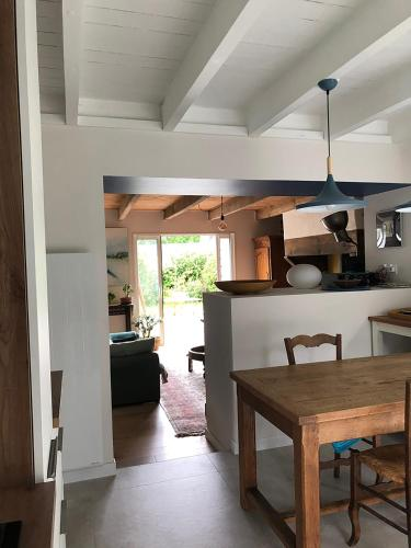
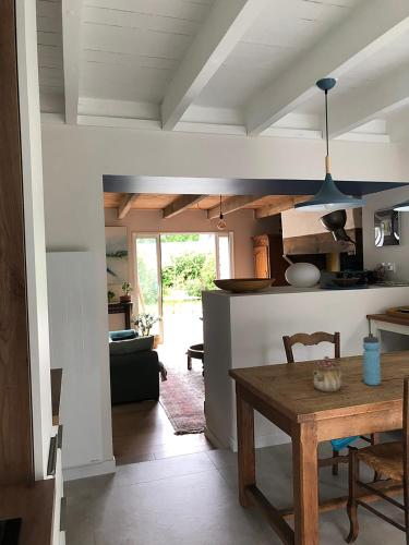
+ teapot [312,355,342,392]
+ water bottle [362,332,382,387]
